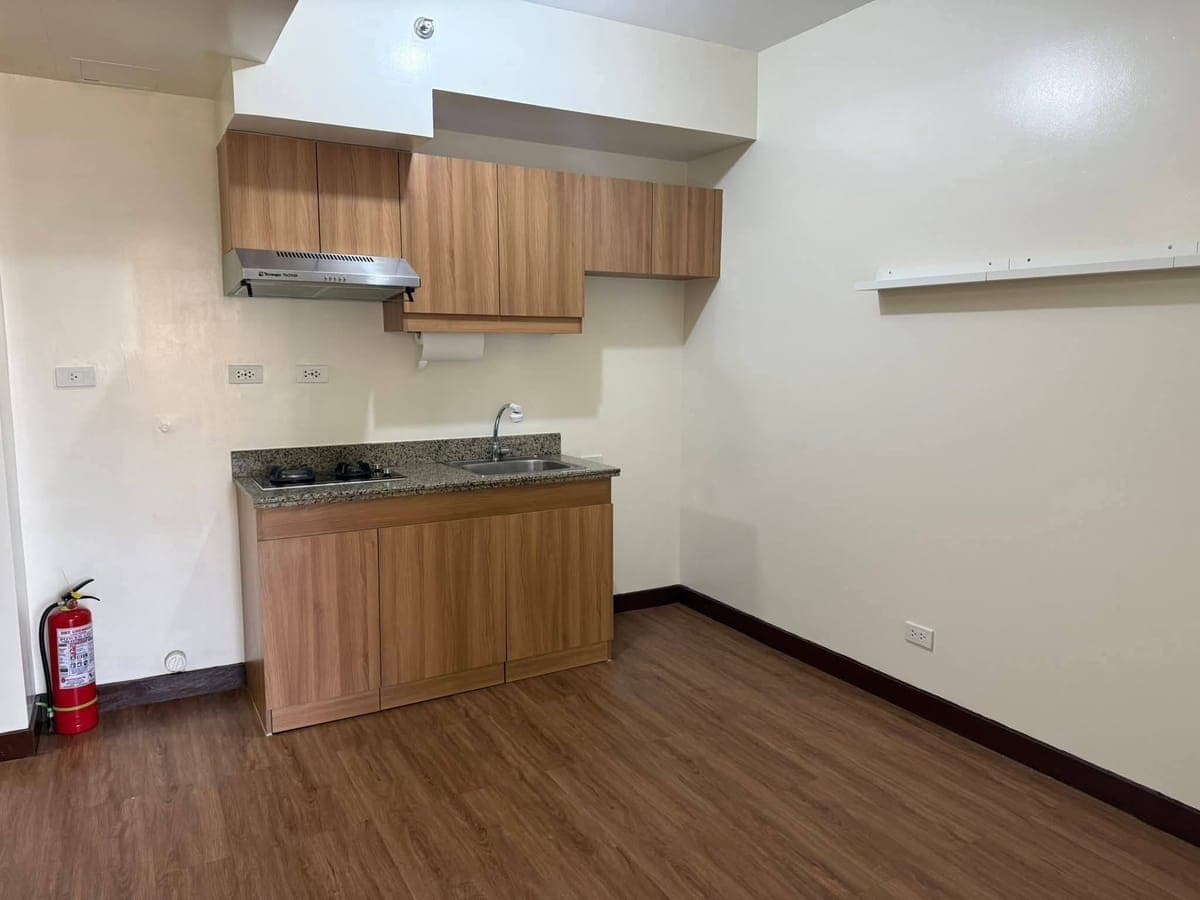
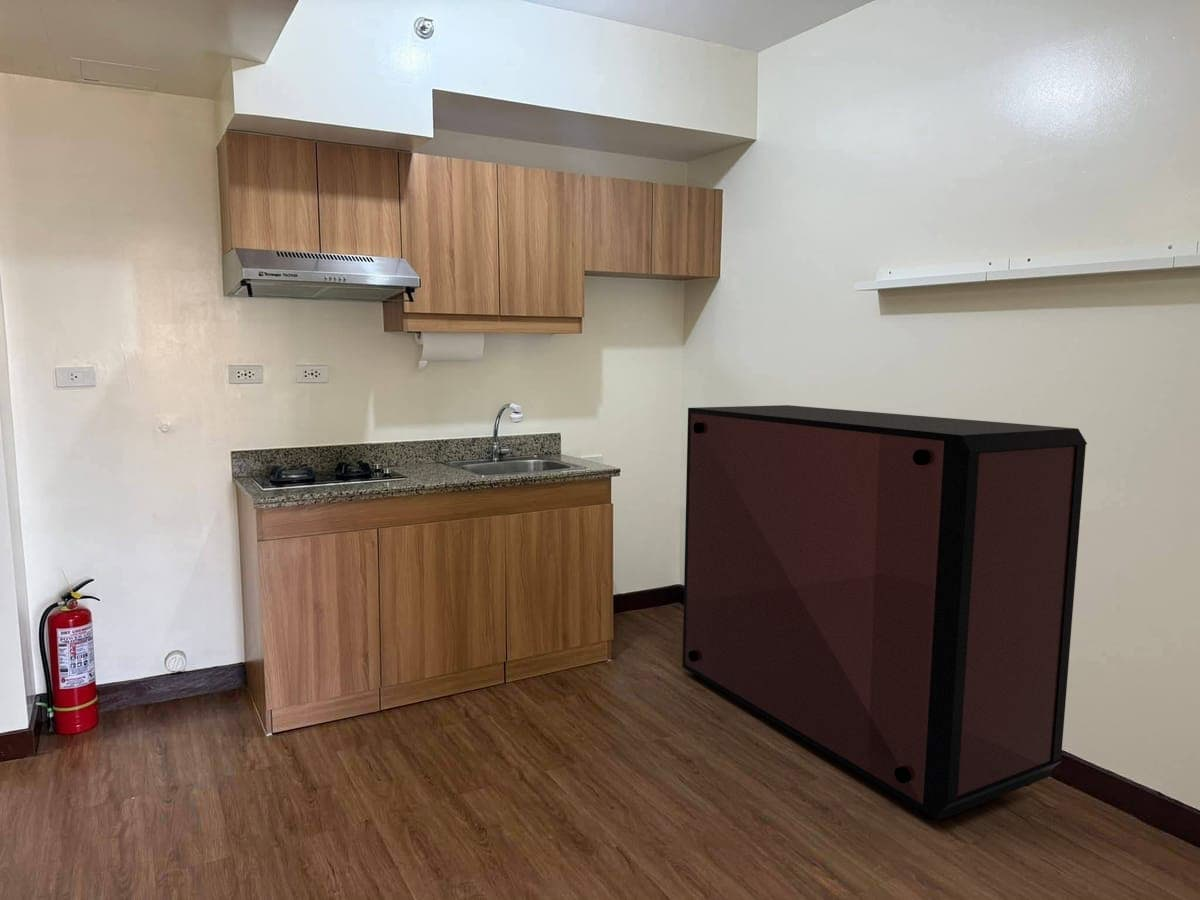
+ storage cabinet [681,404,1088,822]
